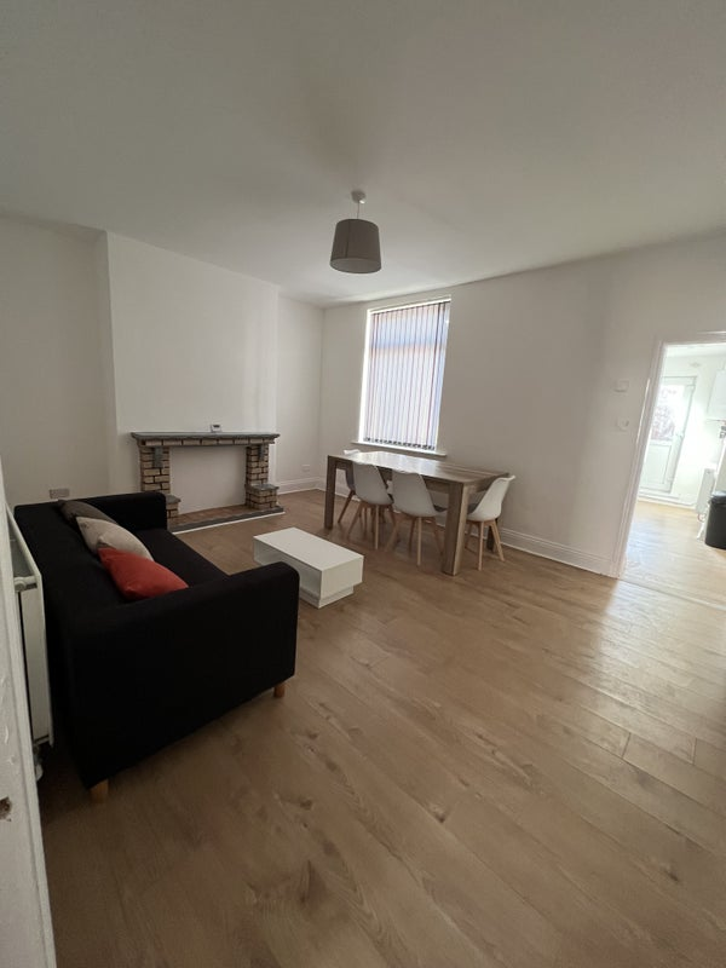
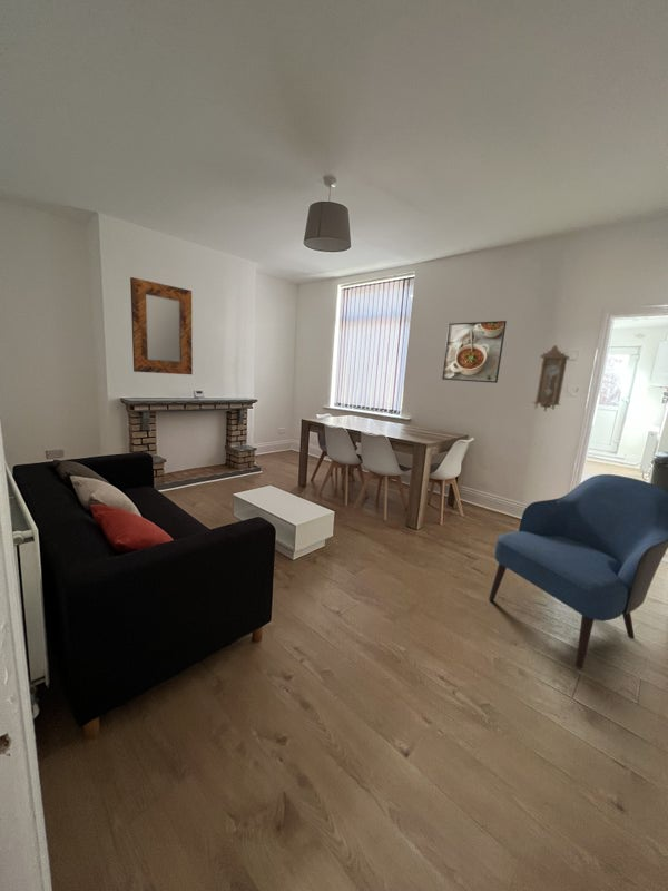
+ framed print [441,320,508,384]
+ armchair [488,473,668,669]
+ home mirror [129,276,194,375]
+ pendulum clock [531,344,571,413]
